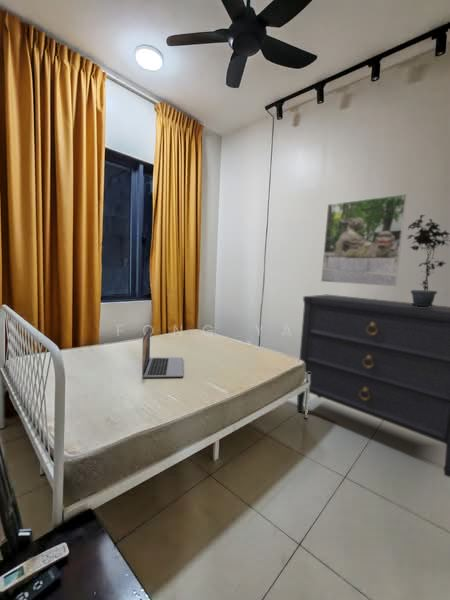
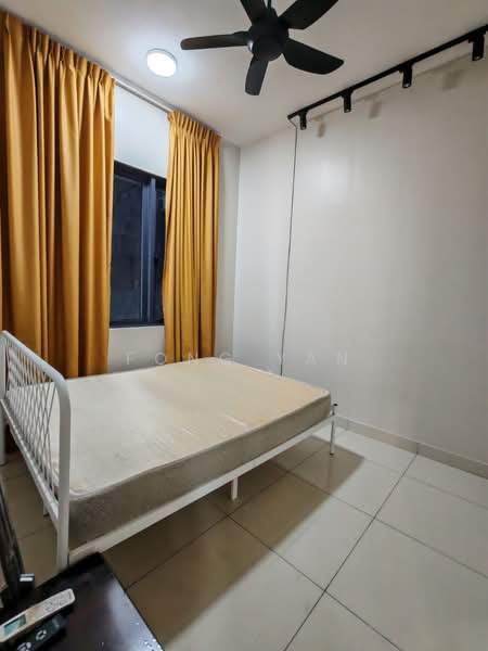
- potted plant [406,214,450,307]
- laptop [141,326,184,378]
- dresser [295,294,450,478]
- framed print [320,193,408,287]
